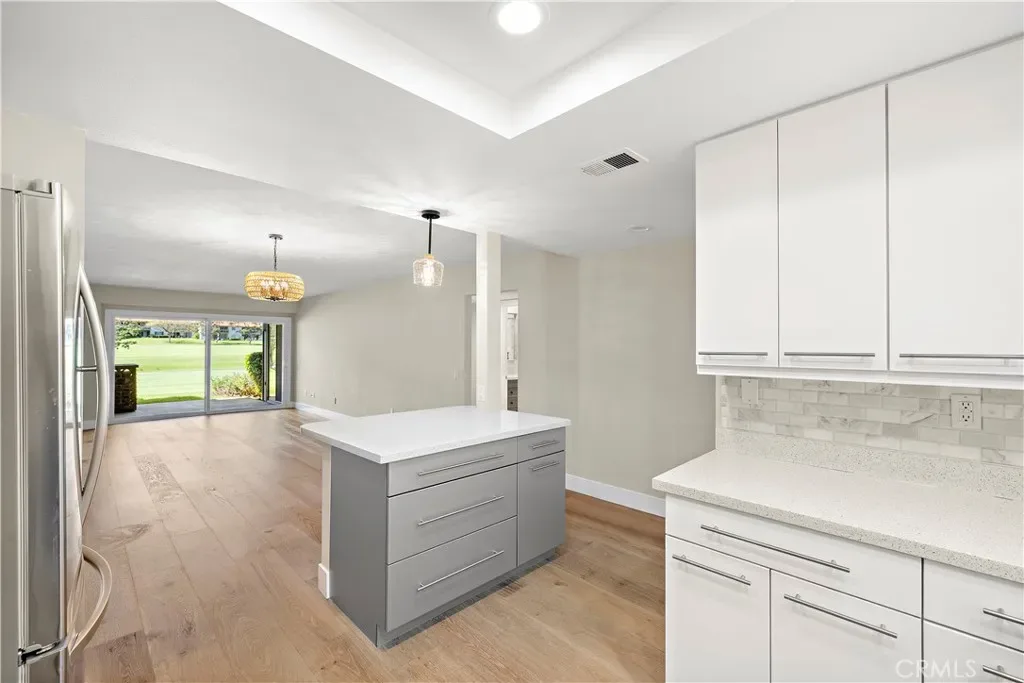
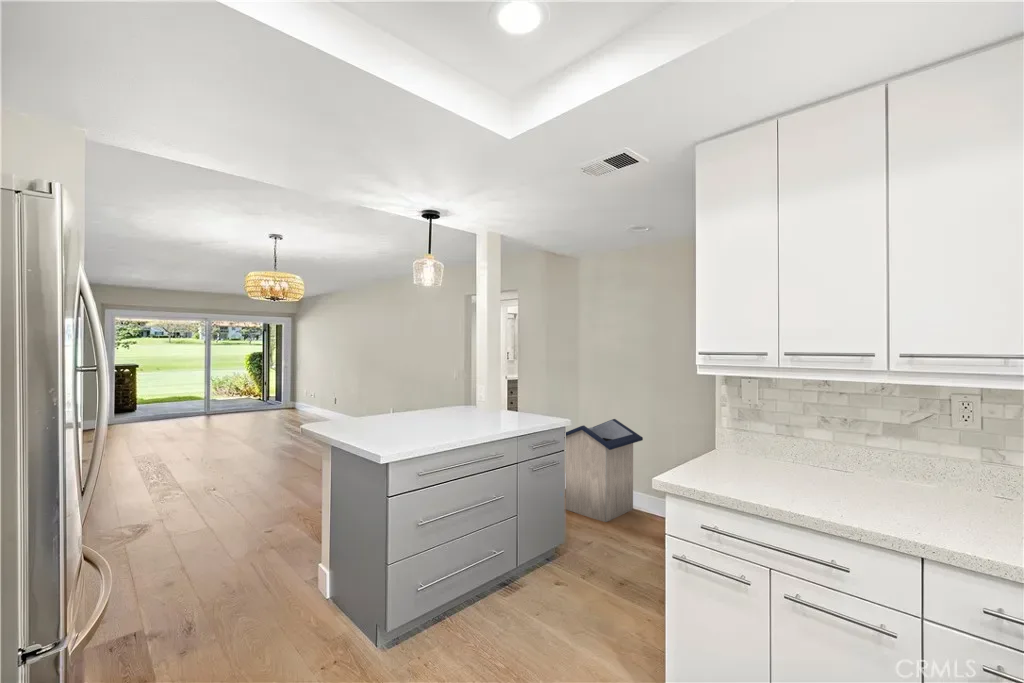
+ trash can [565,418,644,523]
